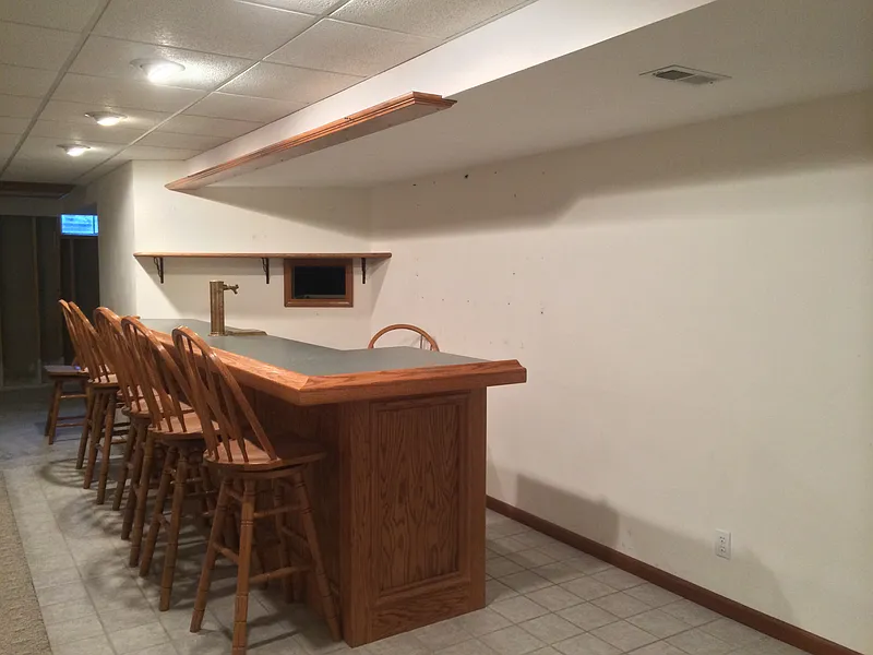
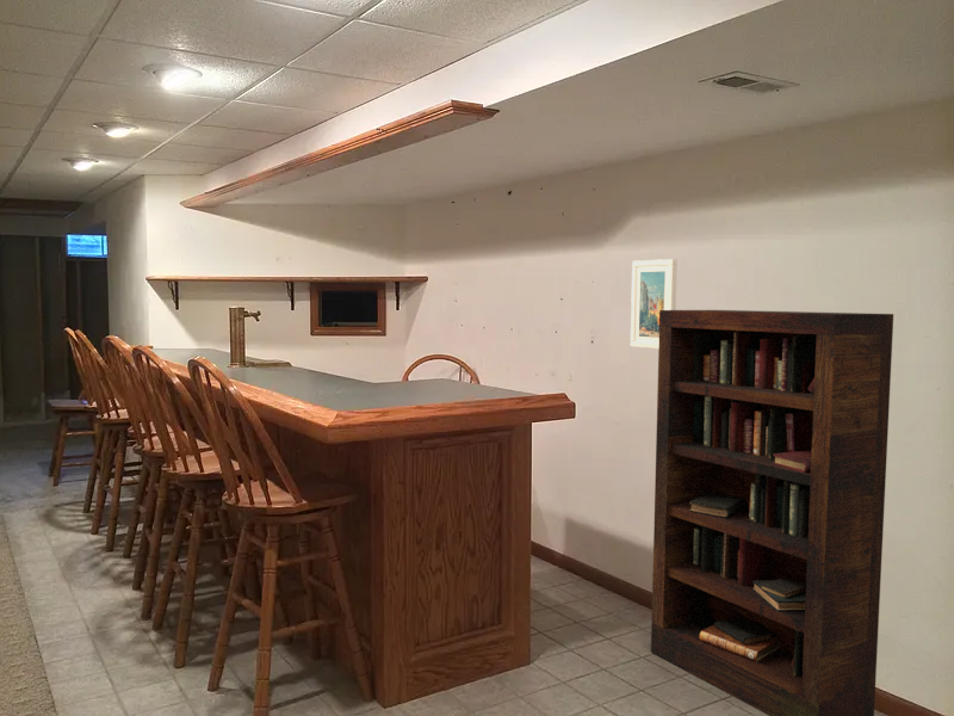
+ bookcase [650,309,894,716]
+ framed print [630,258,677,351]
